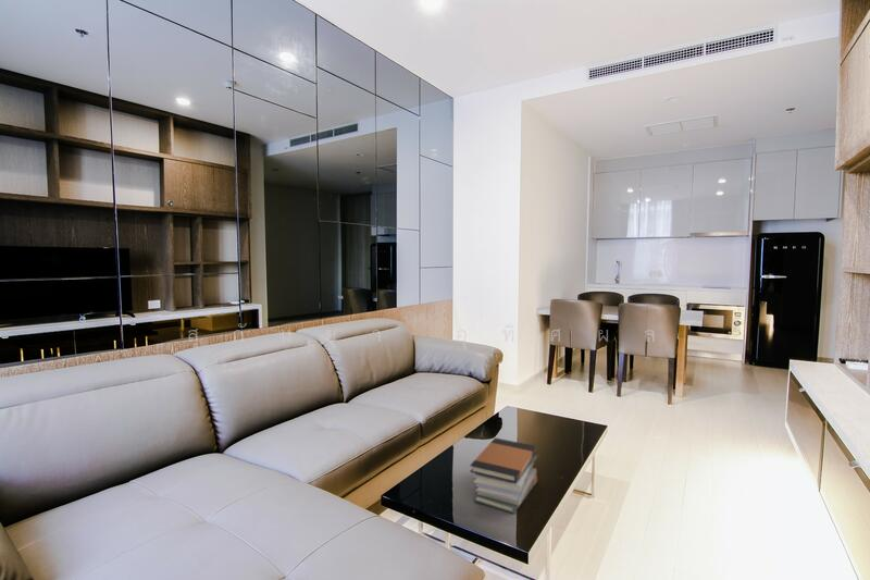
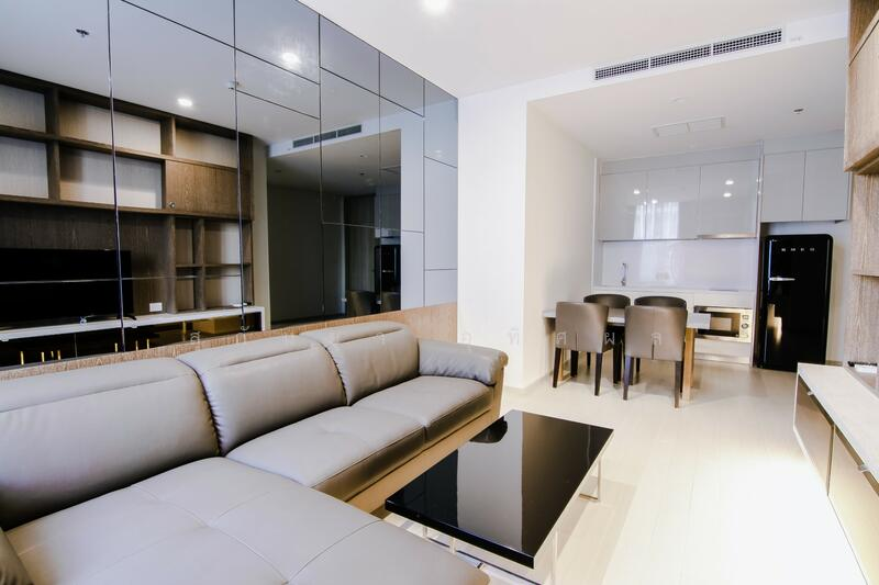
- book stack [469,436,539,515]
